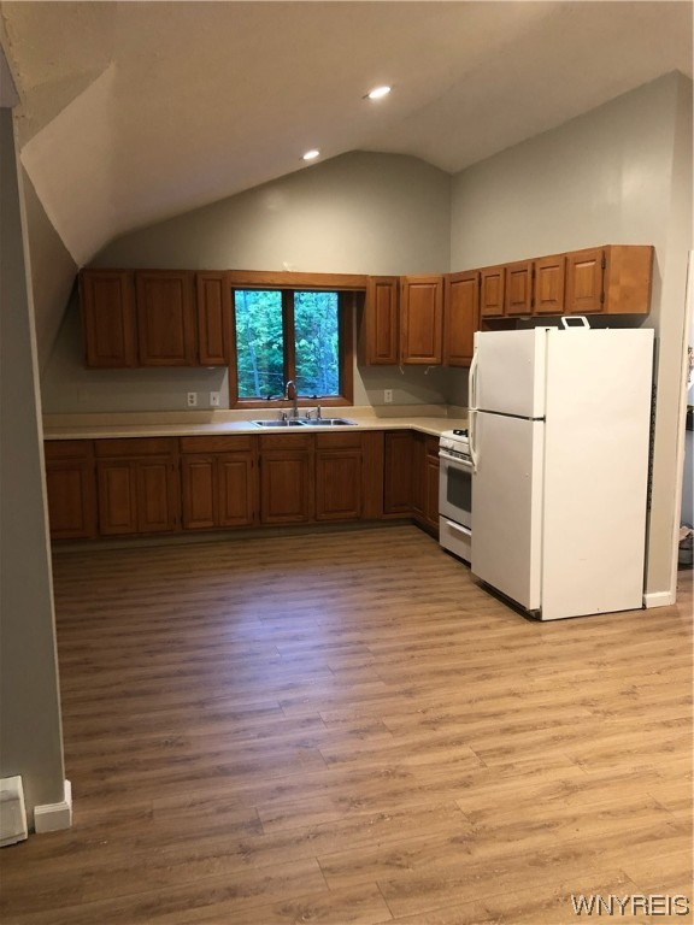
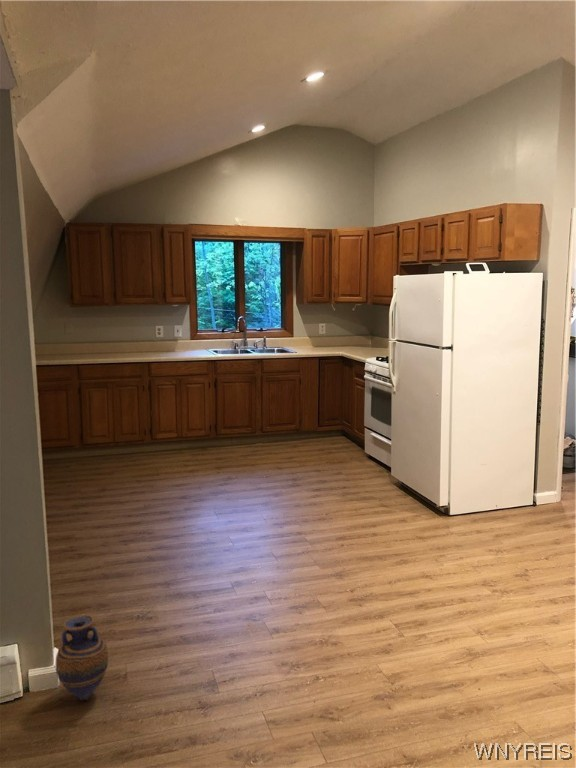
+ vase [54,614,109,701]
